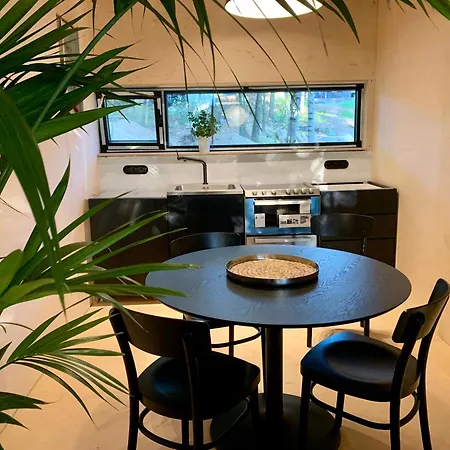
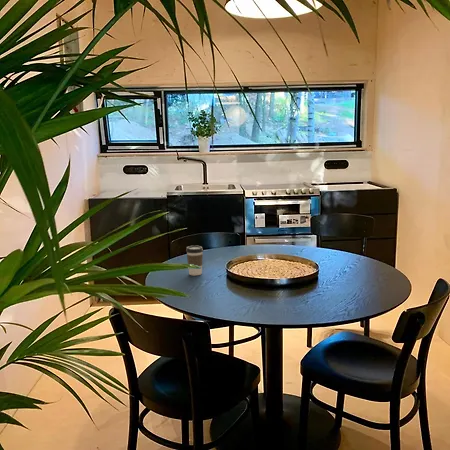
+ coffee cup [185,245,204,276]
